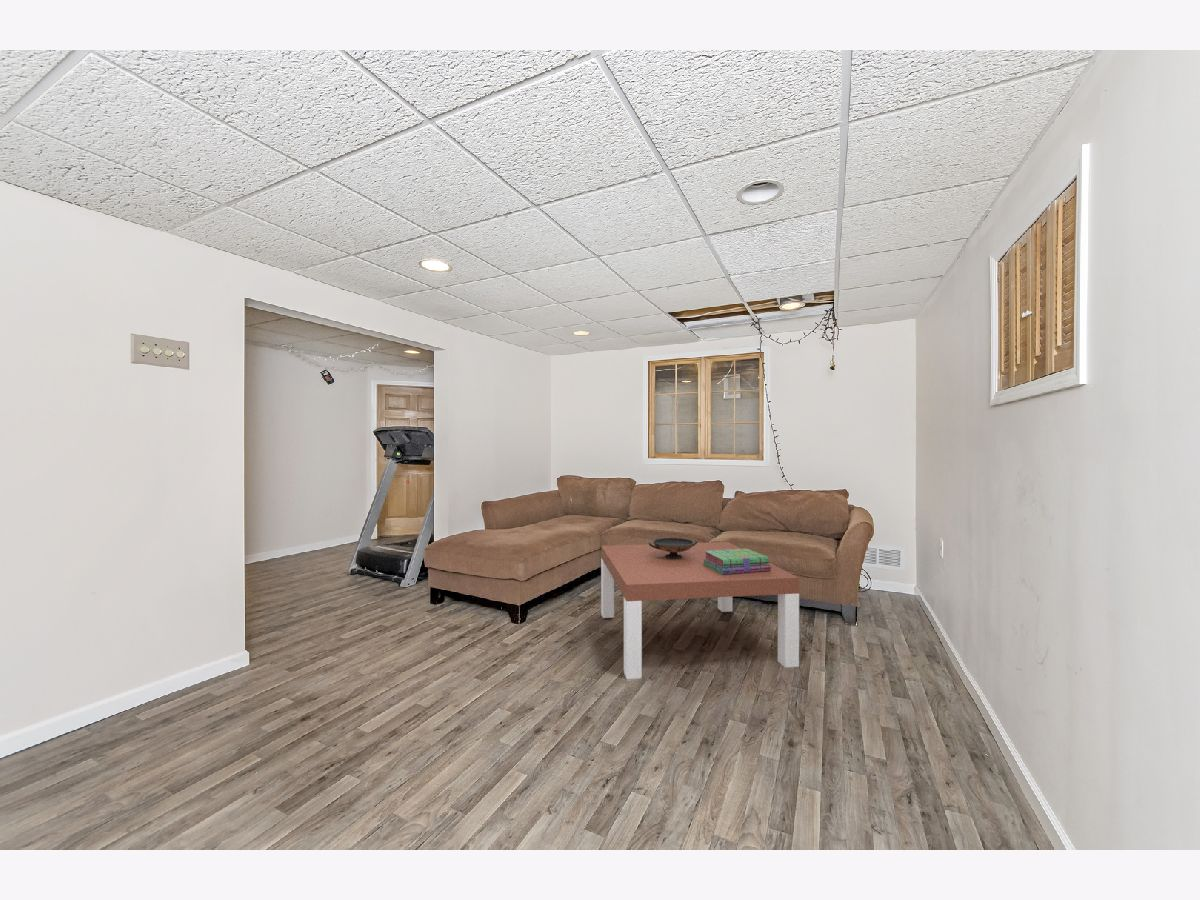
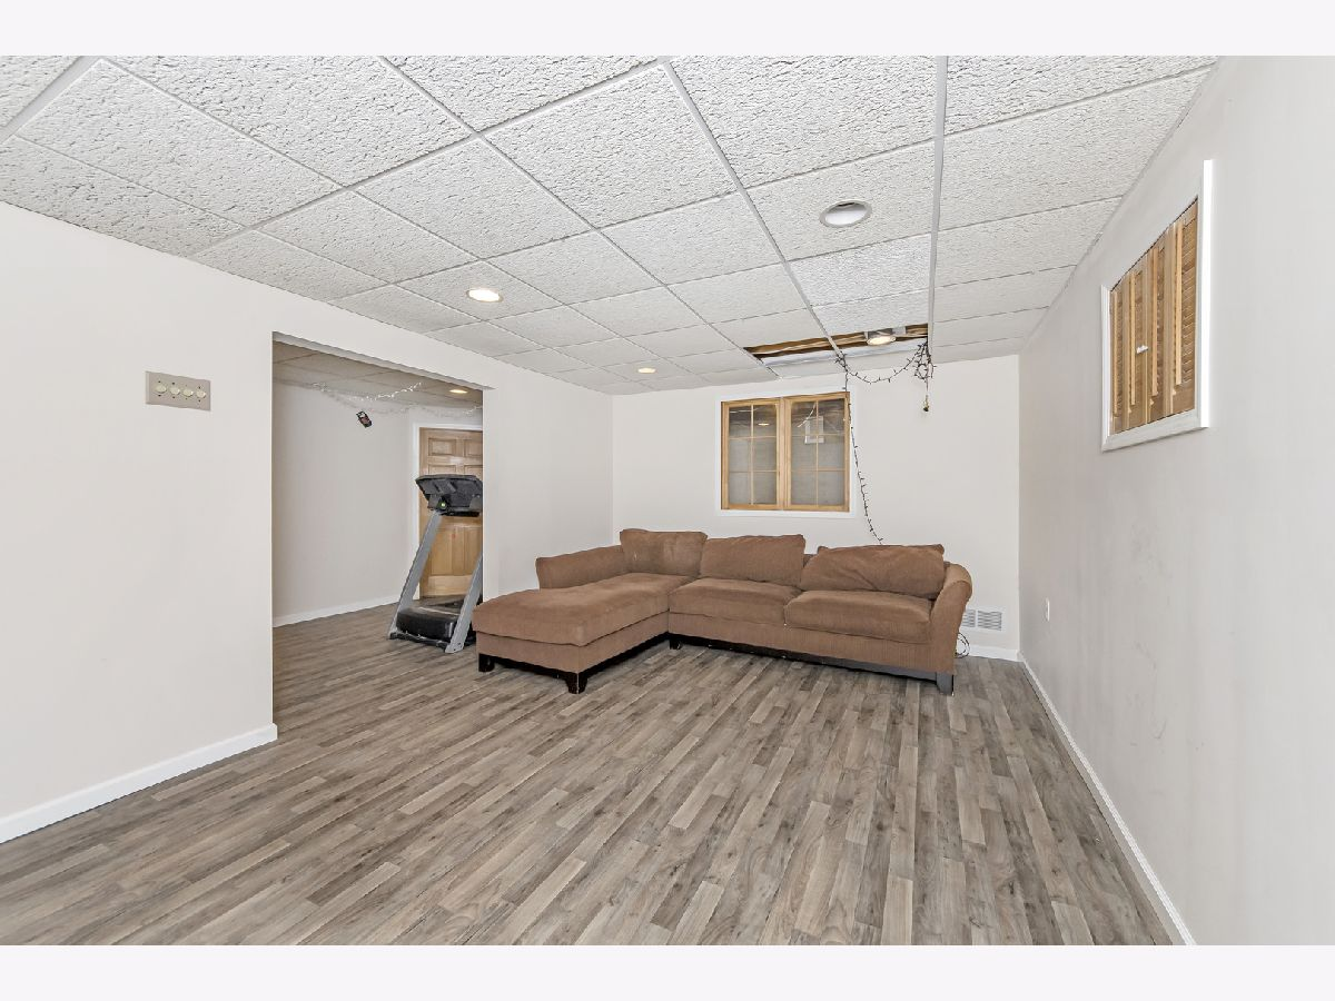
- coffee table [600,541,800,680]
- stack of books [703,548,771,575]
- decorative bowl [648,537,698,559]
